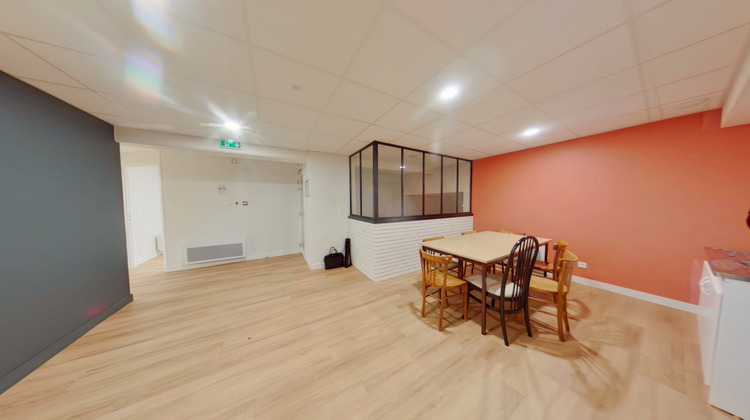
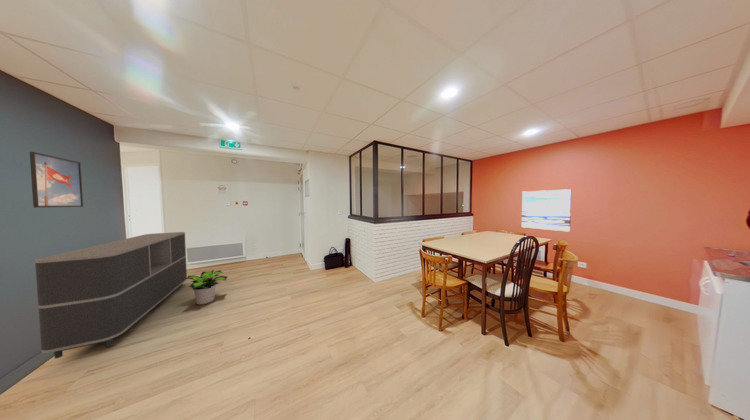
+ potted plant [185,269,228,306]
+ wall art [521,188,572,233]
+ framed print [29,151,84,209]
+ sideboard [34,231,188,360]
